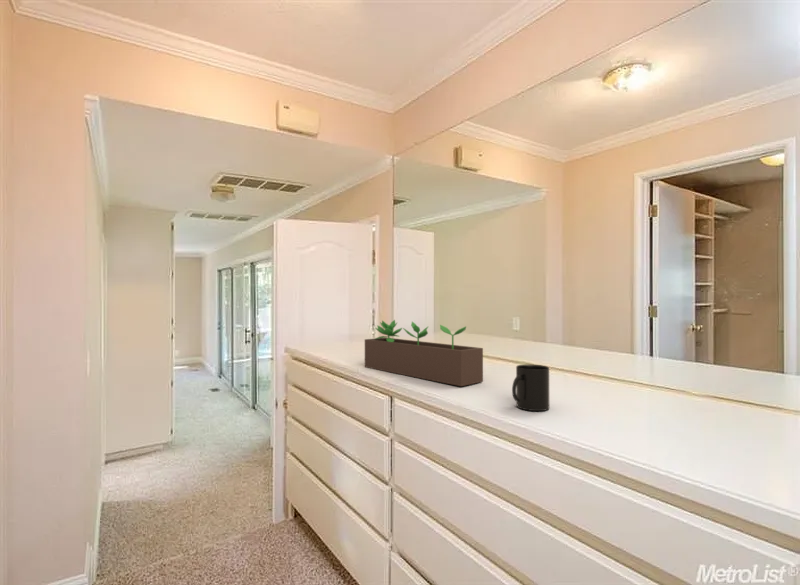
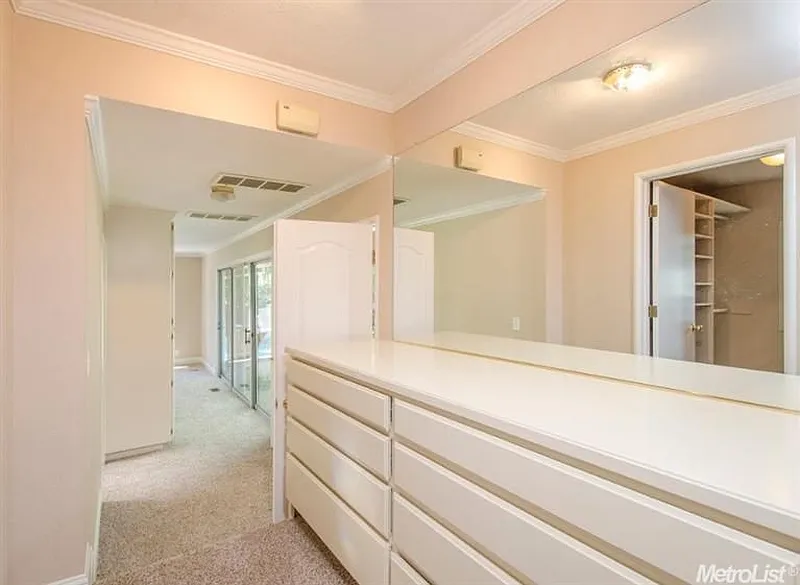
- succulent planter [364,319,484,387]
- mug [511,364,550,412]
